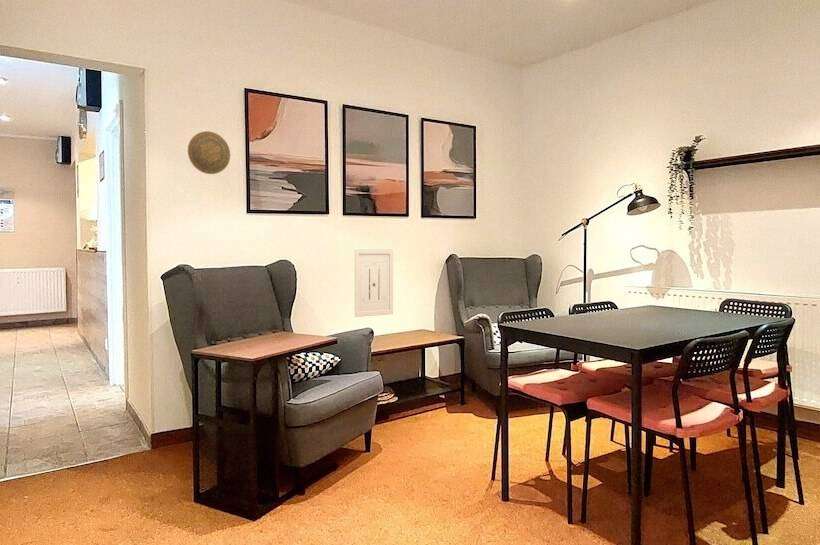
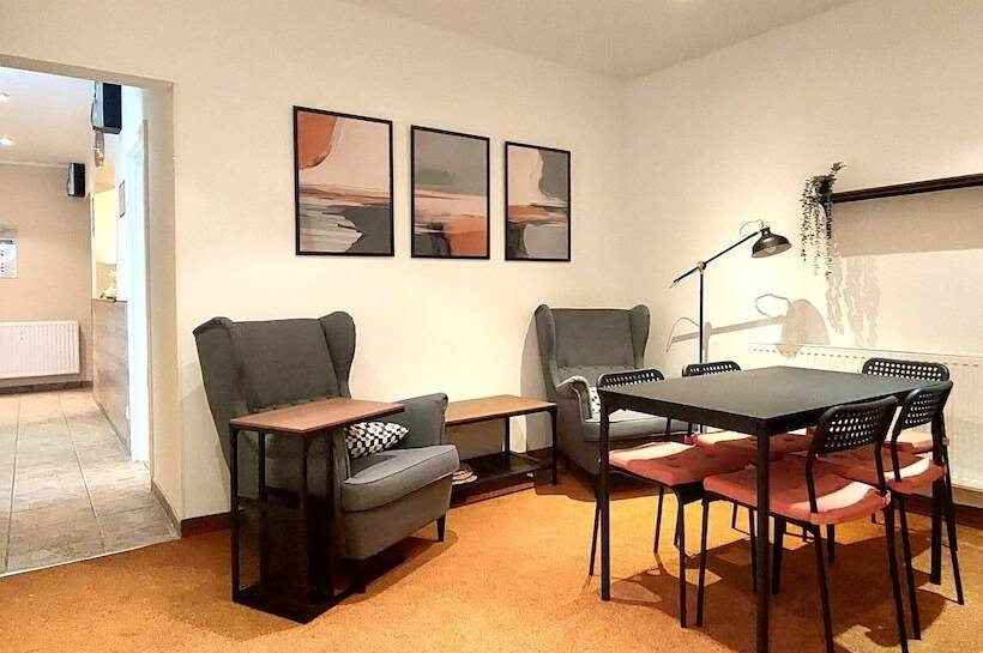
- wall art [353,248,394,318]
- decorative plate [187,130,231,175]
